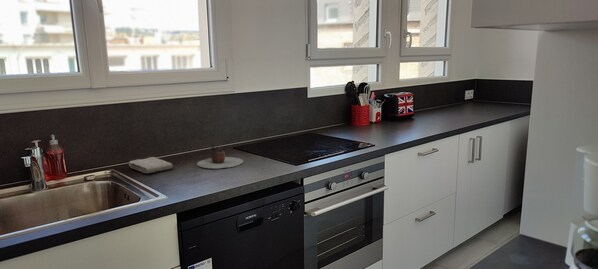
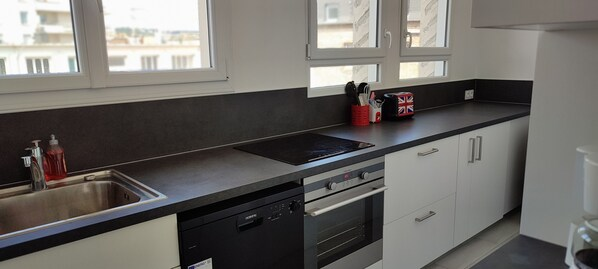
- teapot [196,141,244,169]
- washcloth [128,156,174,174]
